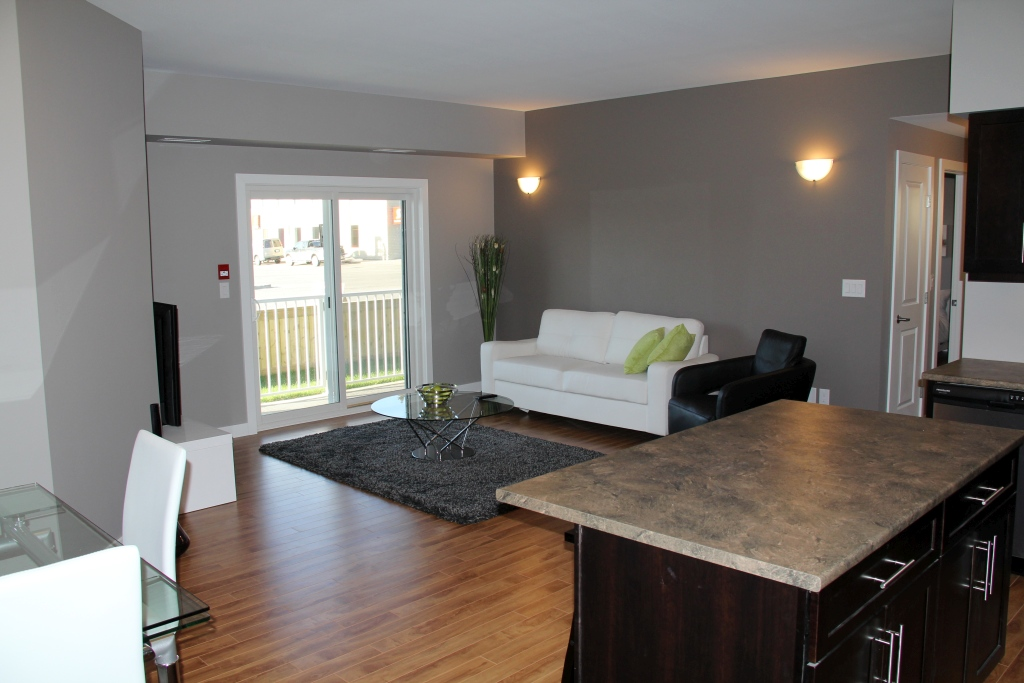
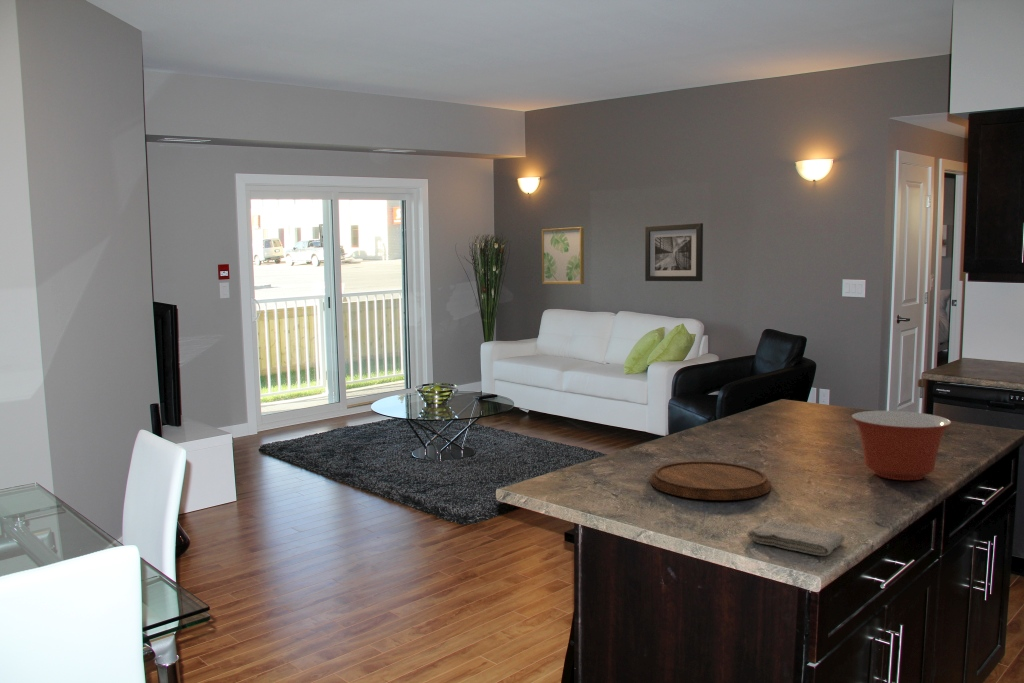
+ wall art [541,226,585,285]
+ cutting board [649,460,772,501]
+ washcloth [747,518,845,557]
+ wall art [644,222,704,282]
+ mixing bowl [851,410,953,481]
